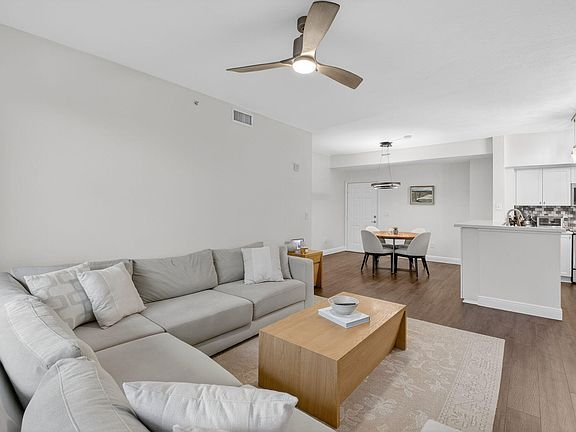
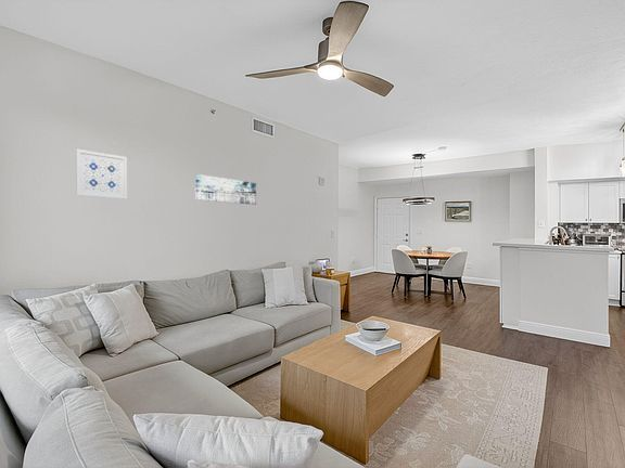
+ wall art [194,173,257,206]
+ wall art [75,148,128,200]
